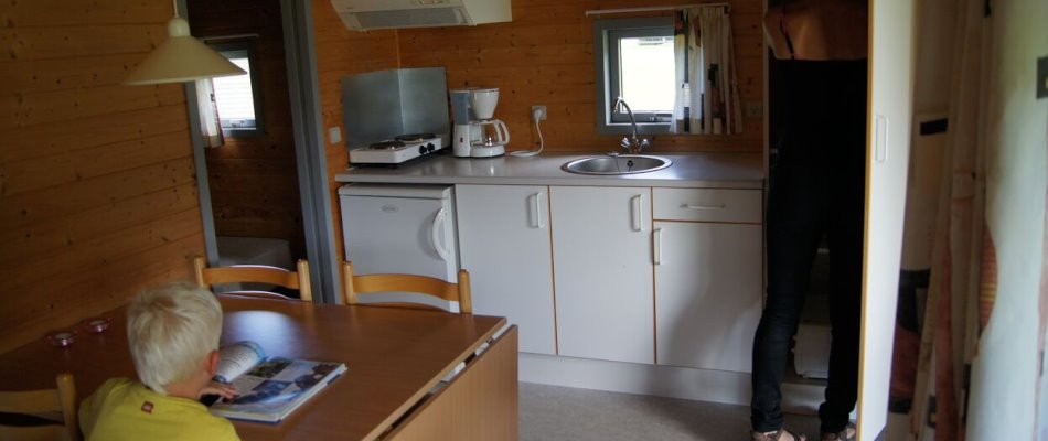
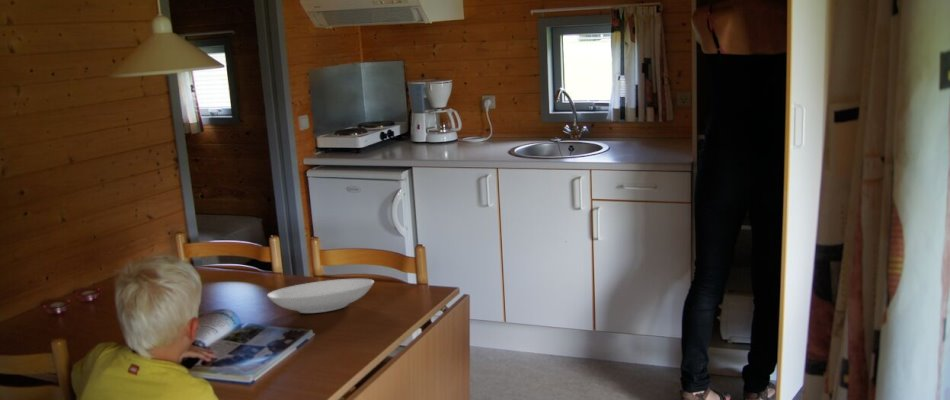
+ bowl [266,278,375,314]
